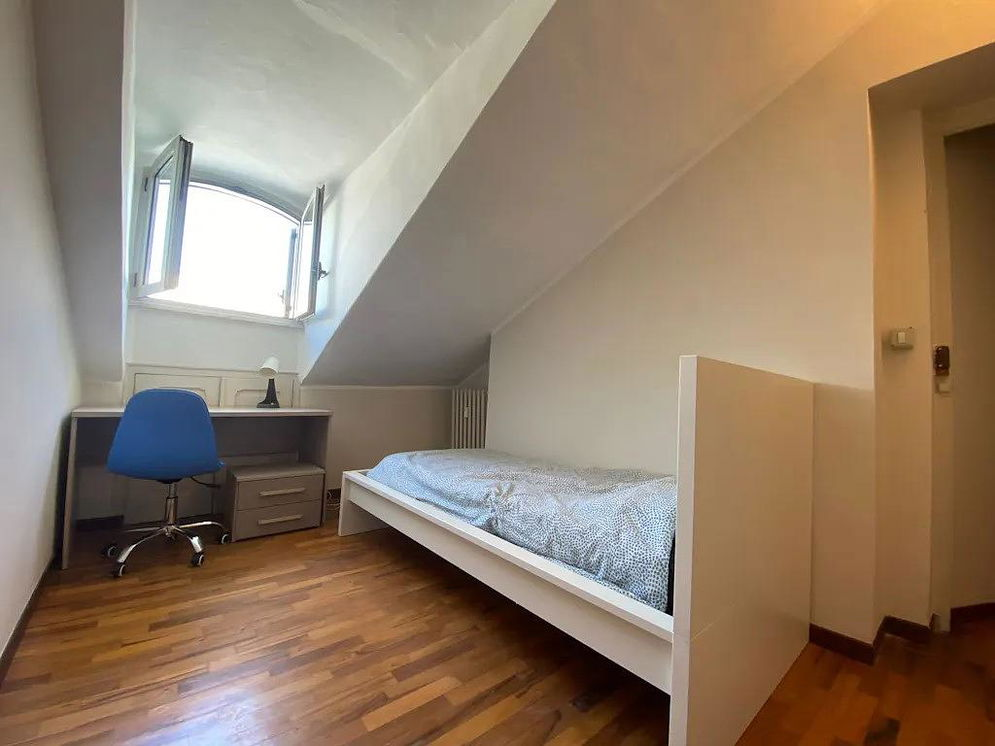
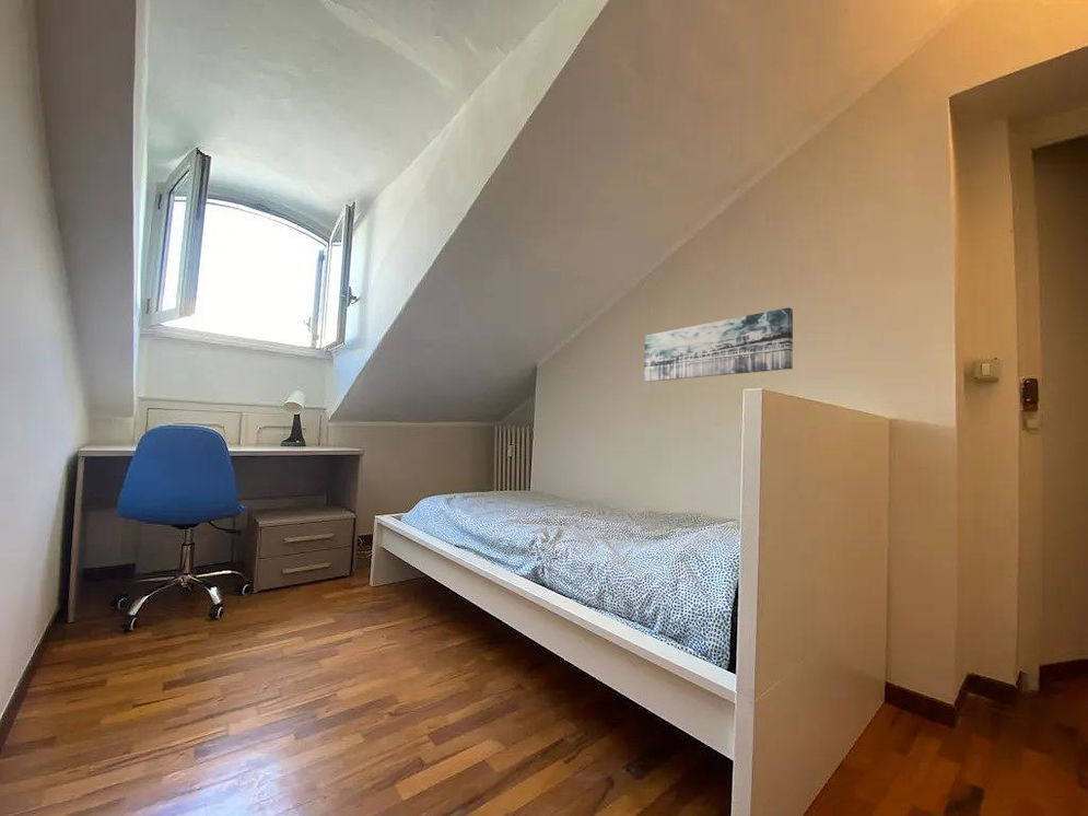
+ wall art [643,306,794,383]
